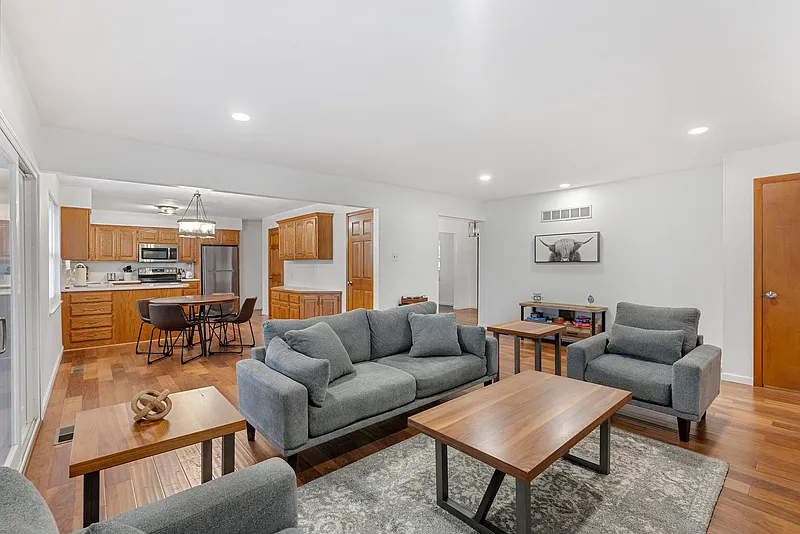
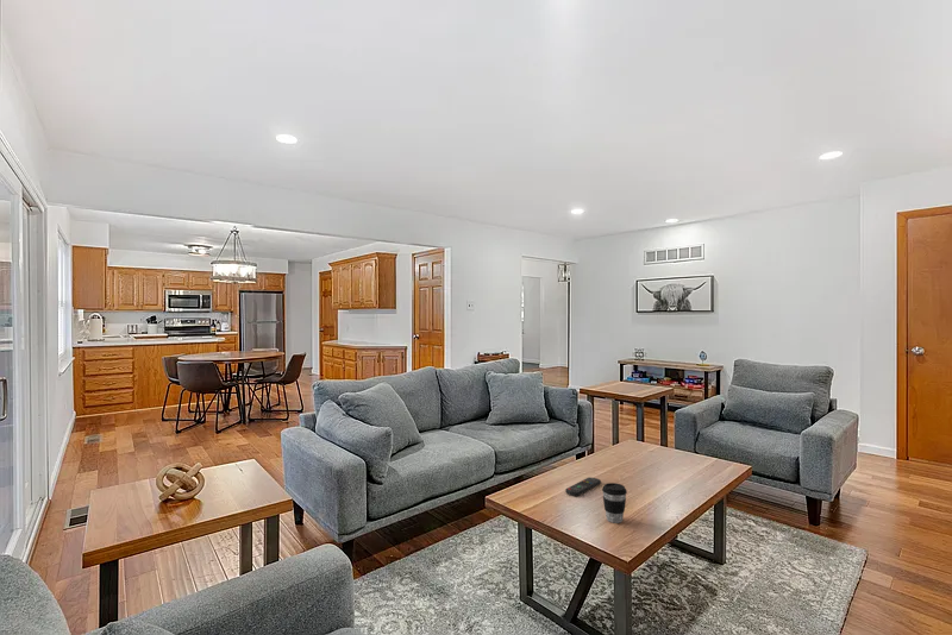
+ coffee cup [601,482,628,524]
+ remote control [564,476,602,497]
